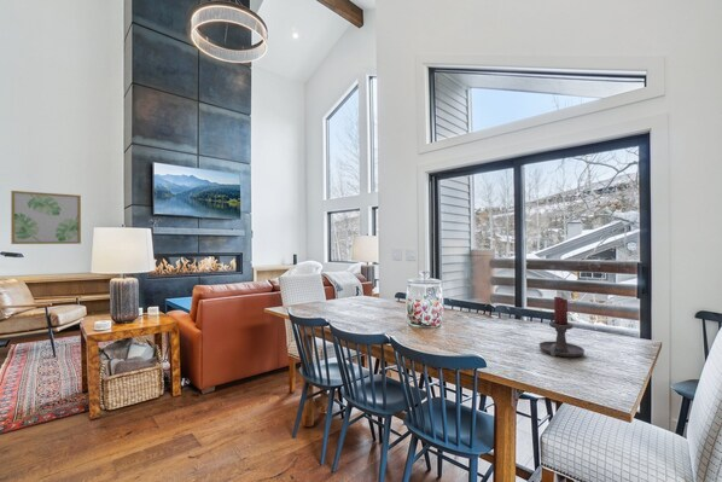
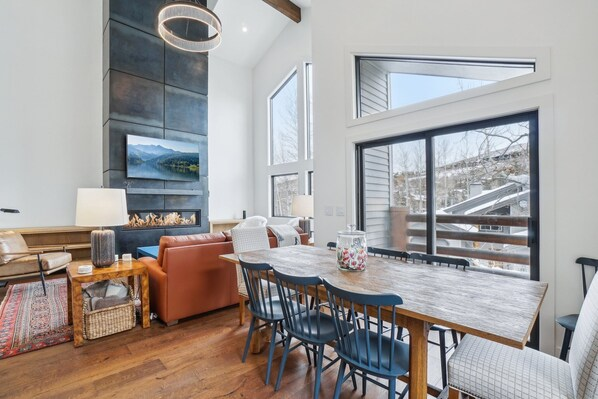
- candle holder [537,296,586,358]
- wall art [10,190,82,245]
